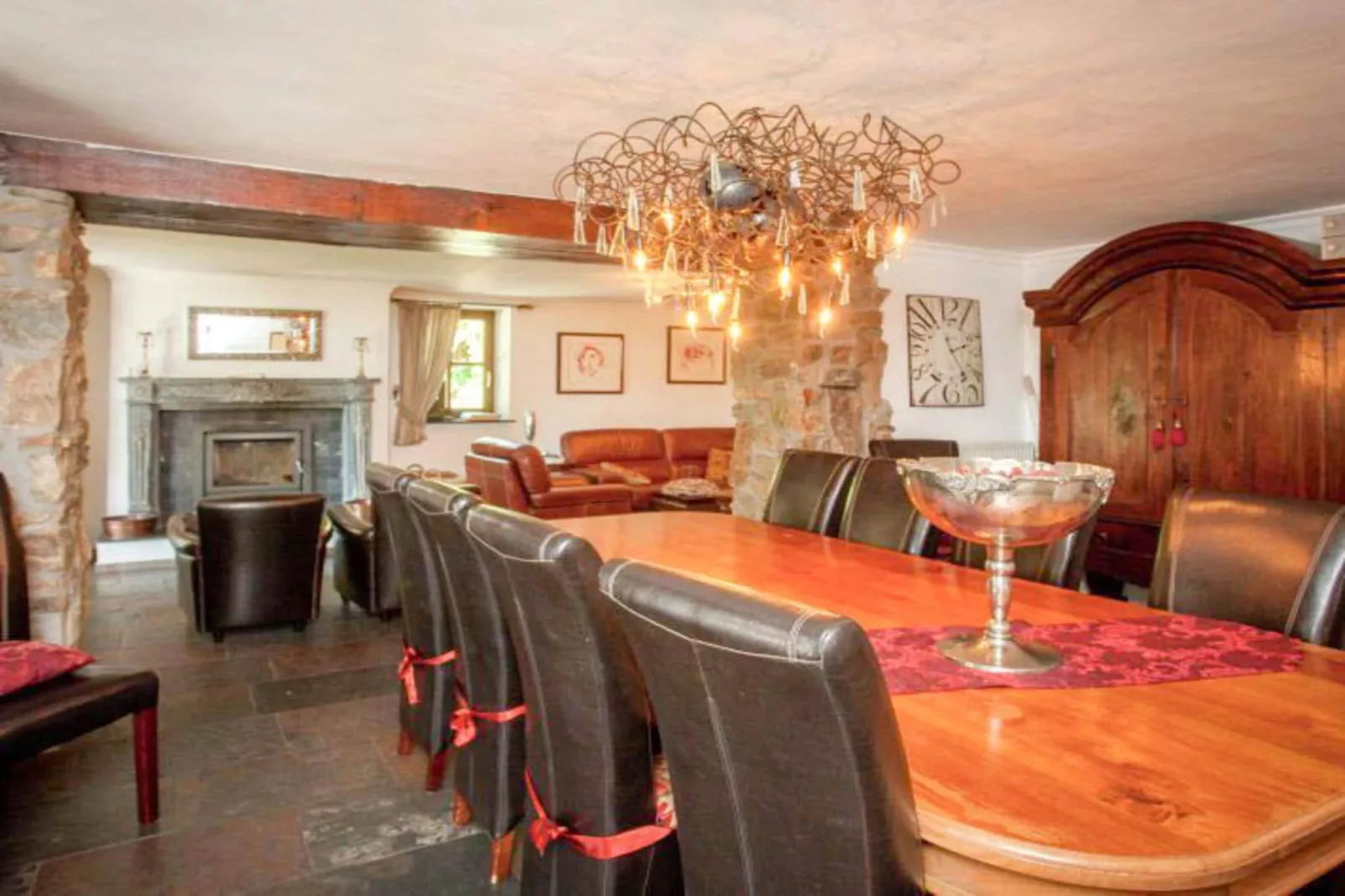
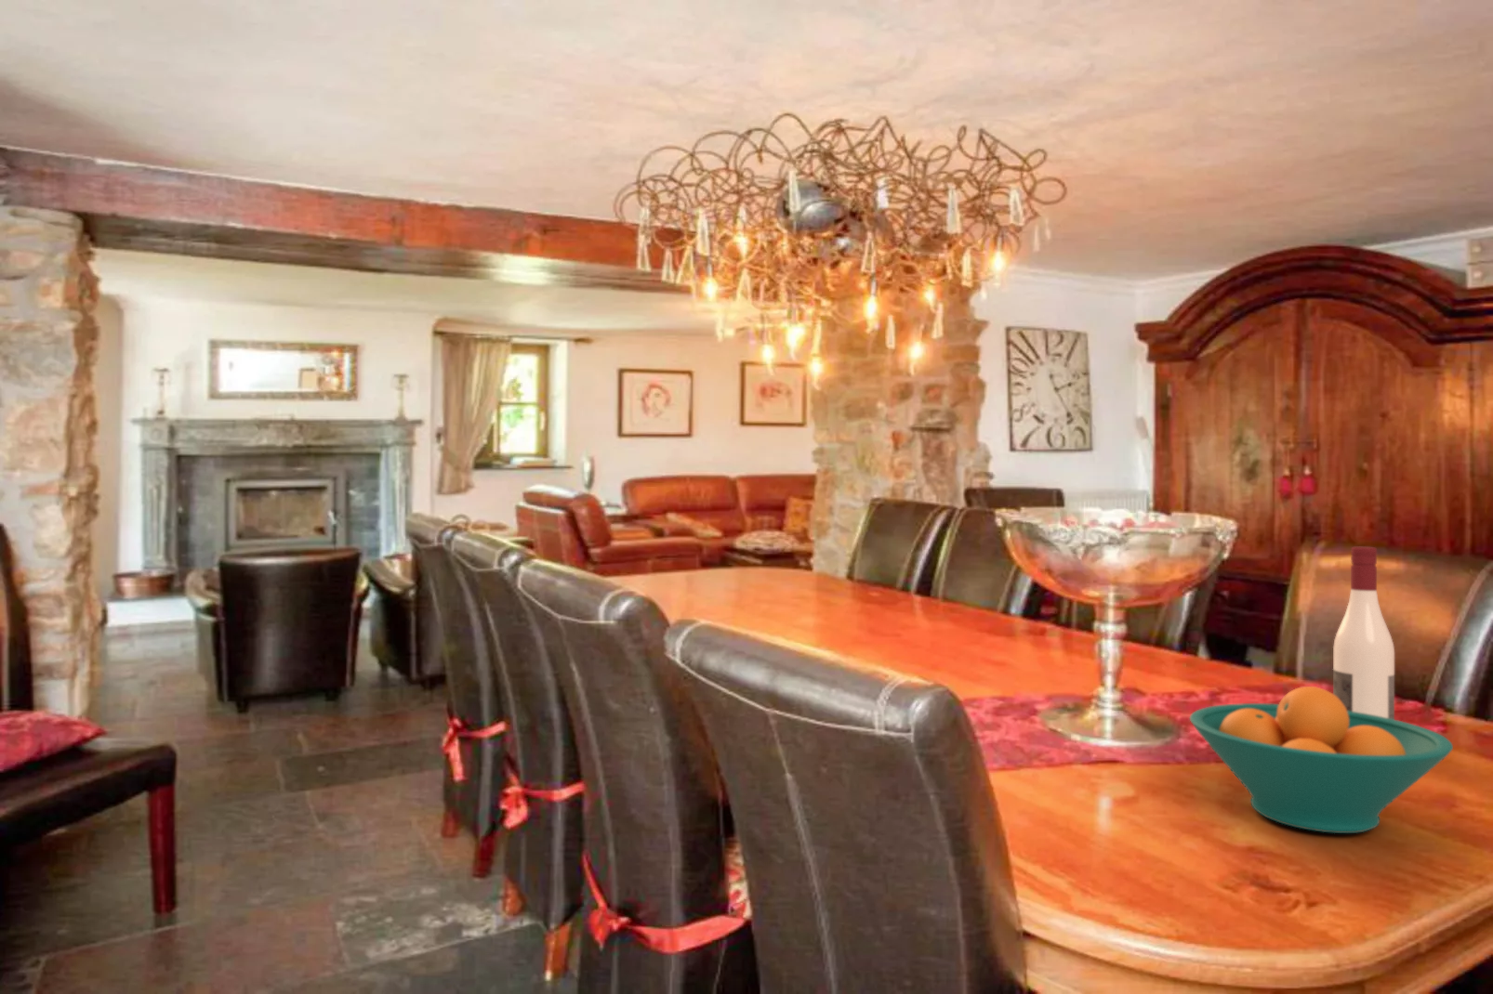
+ alcohol [1332,546,1395,720]
+ fruit bowl [1189,686,1454,834]
